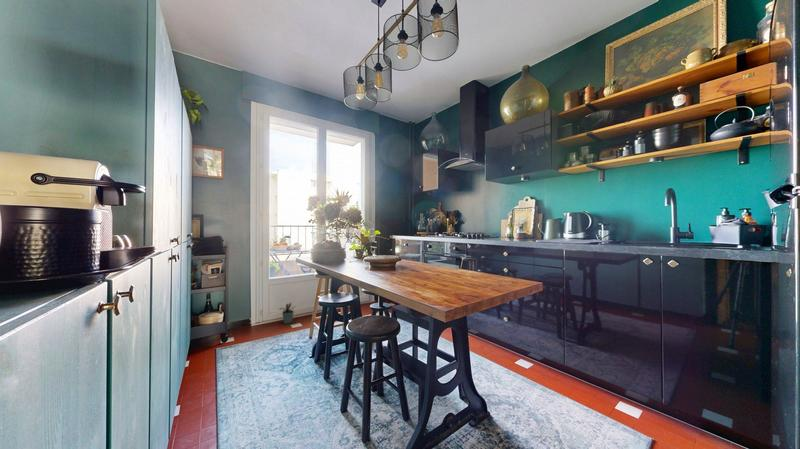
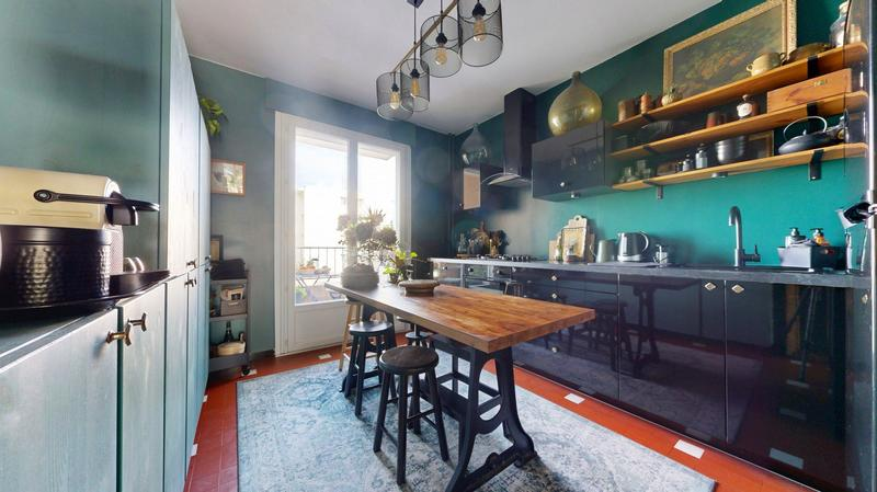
- potted plant [279,301,297,324]
